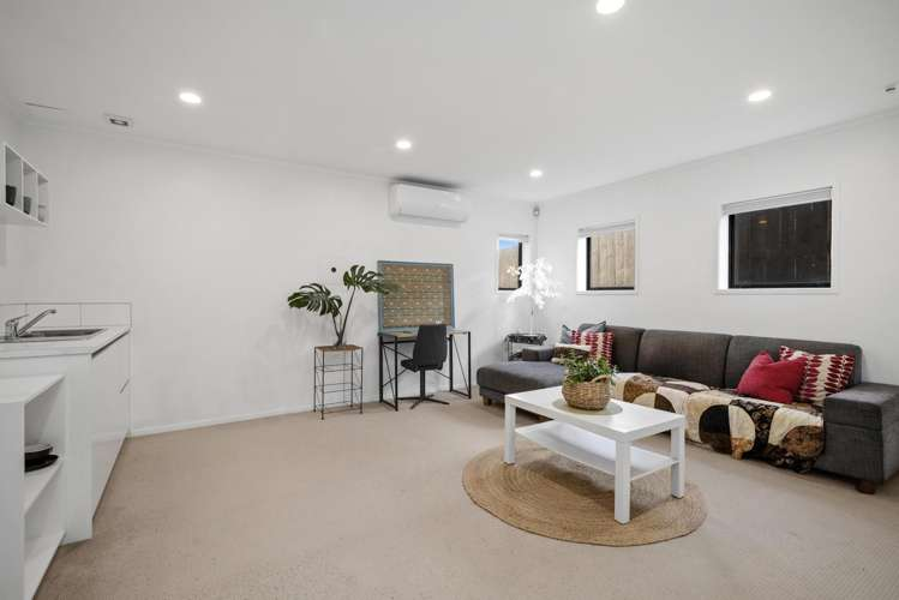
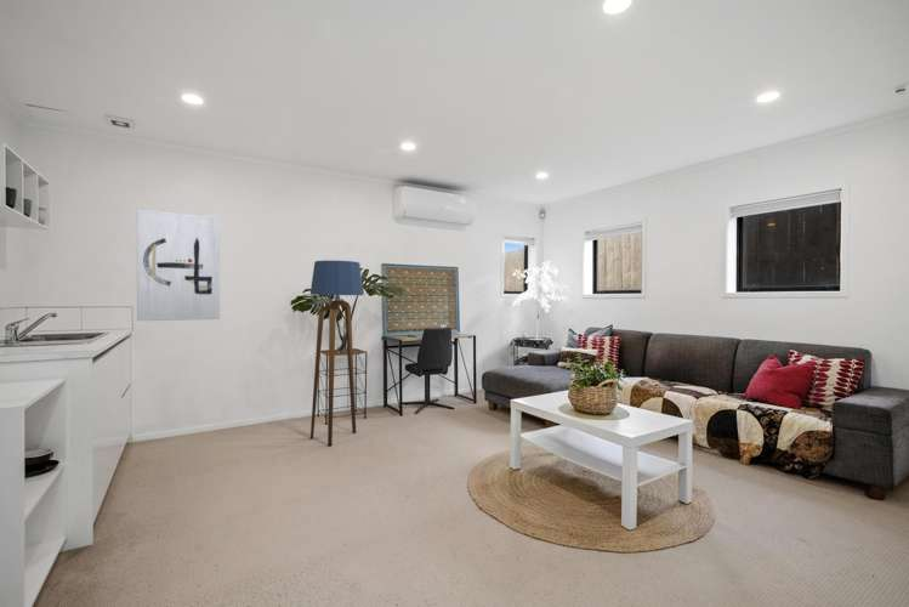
+ floor lamp [309,260,364,447]
+ wall art [136,208,221,322]
